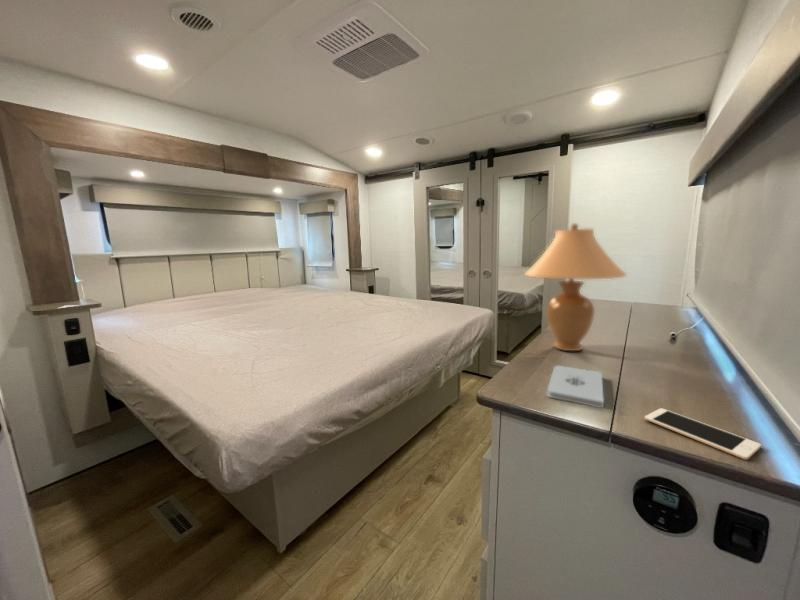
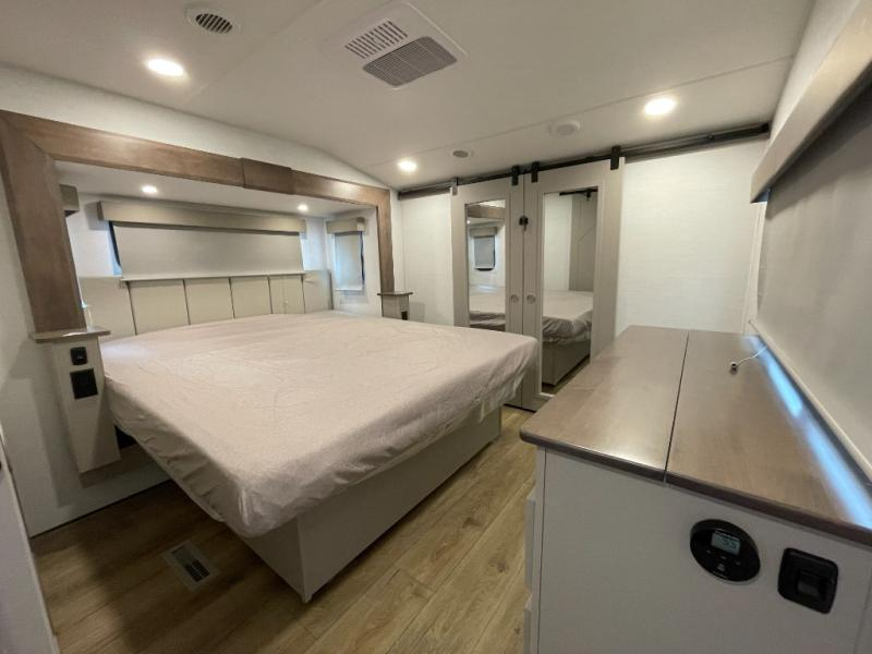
- cell phone [643,407,762,461]
- notepad [546,365,605,409]
- table lamp [523,222,628,352]
